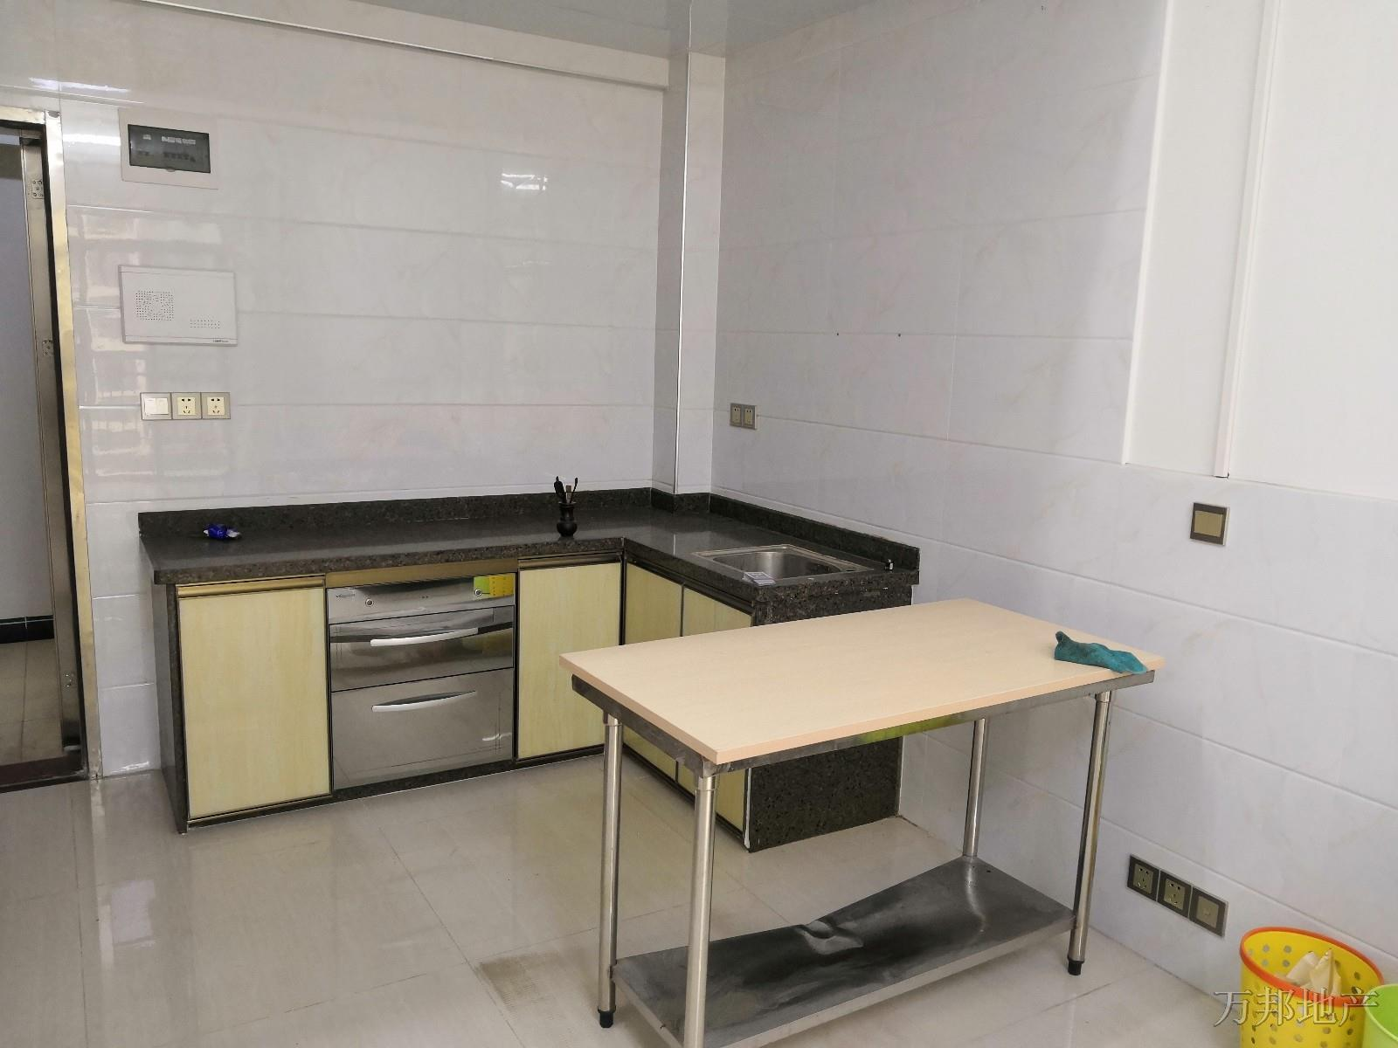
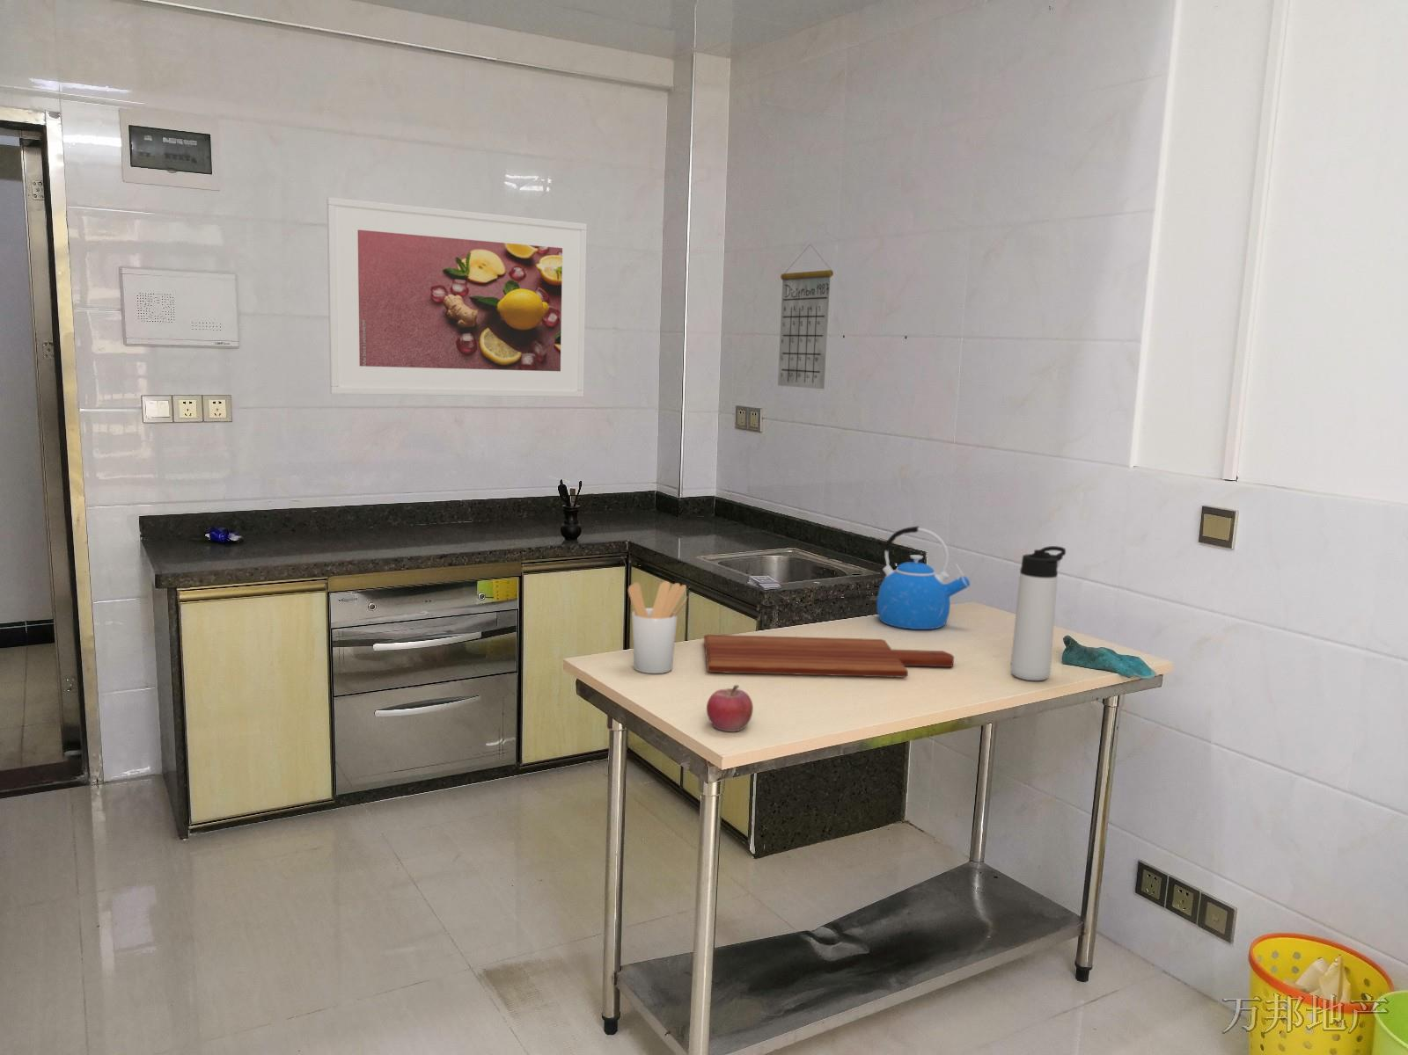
+ fruit [706,684,754,733]
+ cutting board [703,634,955,678]
+ calendar [777,244,834,389]
+ thermos bottle [1009,545,1067,682]
+ utensil holder [628,581,688,674]
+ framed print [326,196,588,398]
+ kettle [876,525,971,631]
